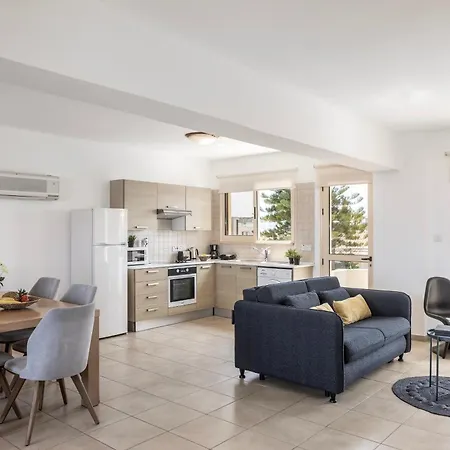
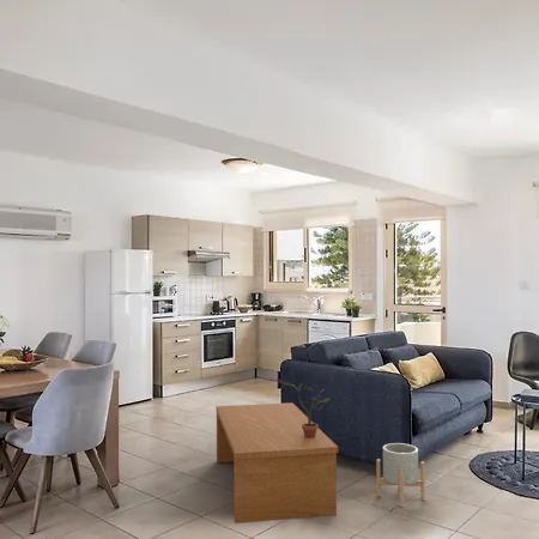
+ potted plant [275,378,332,438]
+ planter [375,442,426,508]
+ coffee table [214,401,339,525]
